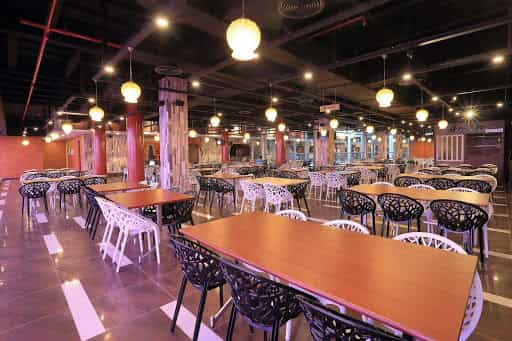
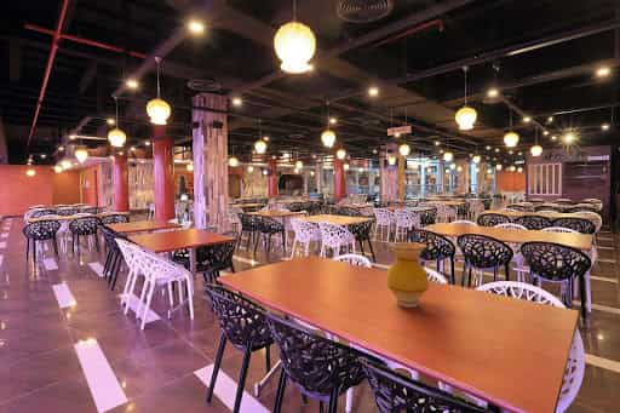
+ vase [386,241,430,309]
